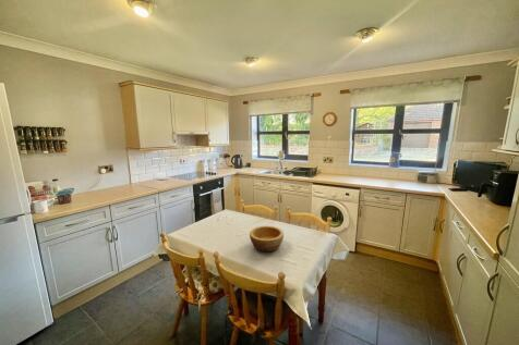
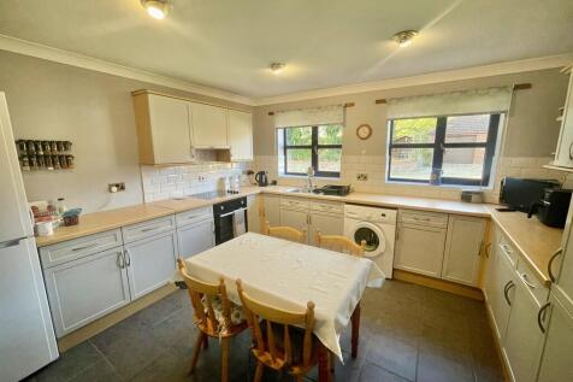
- bowl [249,225,285,252]
